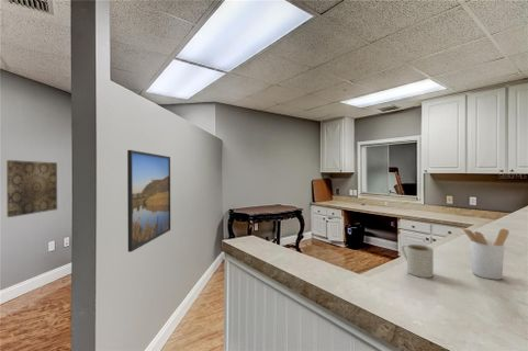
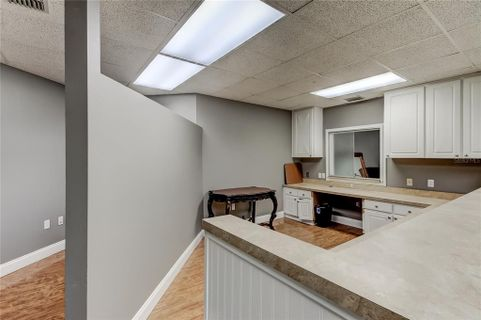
- utensil holder [461,227,510,281]
- wall art [5,159,58,218]
- mug [401,244,435,279]
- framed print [126,149,171,253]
